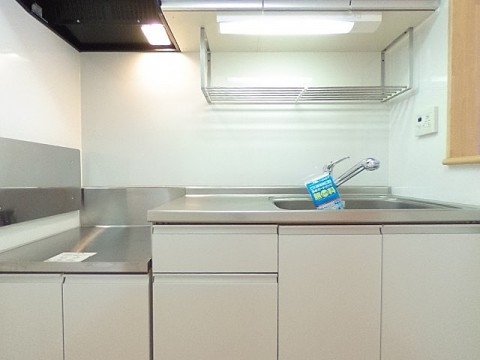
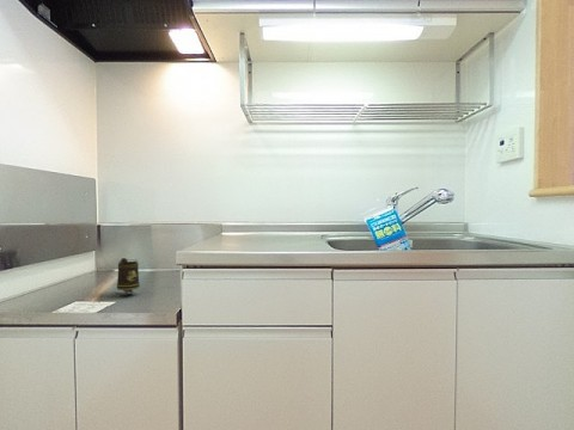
+ mug [116,257,141,295]
